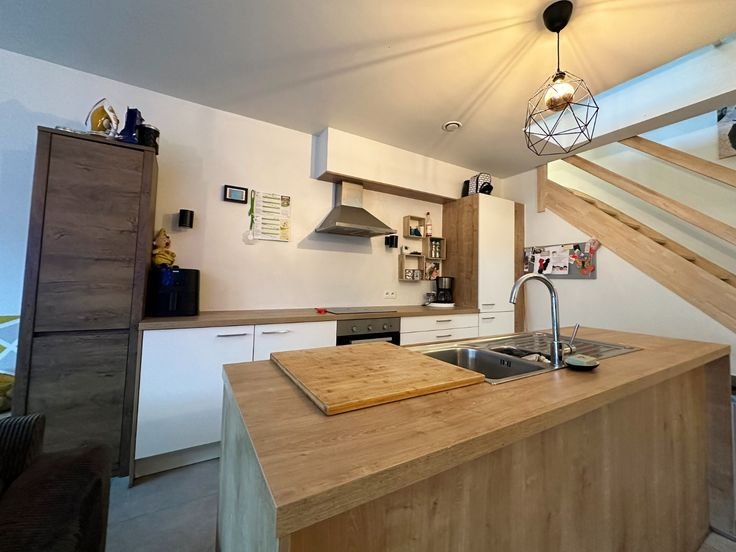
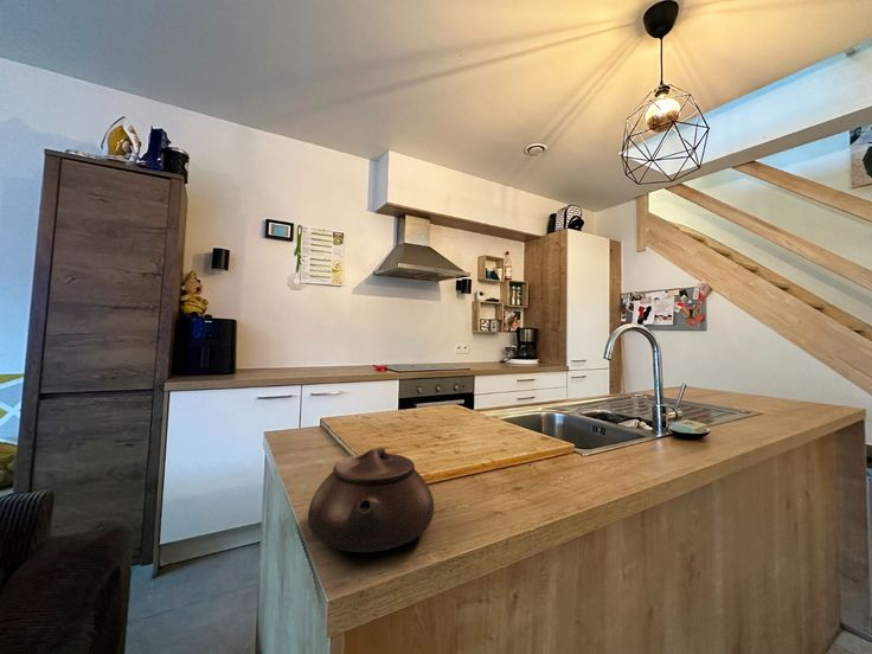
+ teapot [307,447,435,553]
